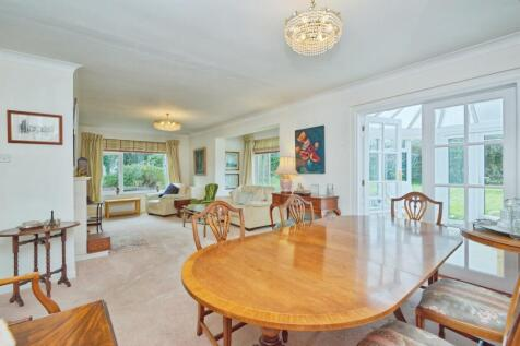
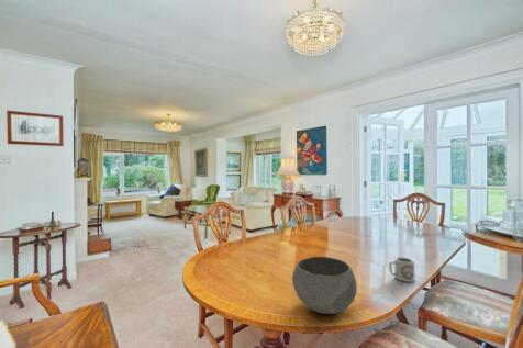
+ cup [388,256,415,283]
+ bowl [291,256,358,315]
